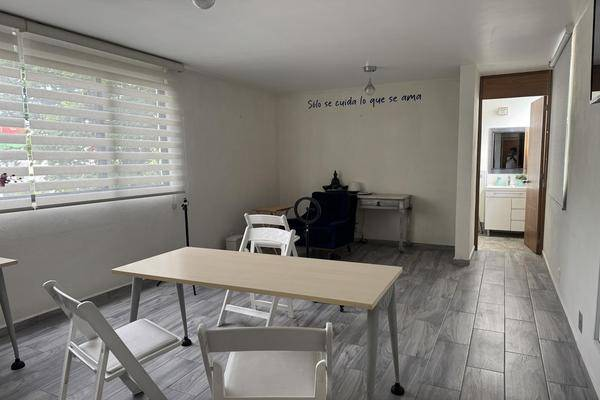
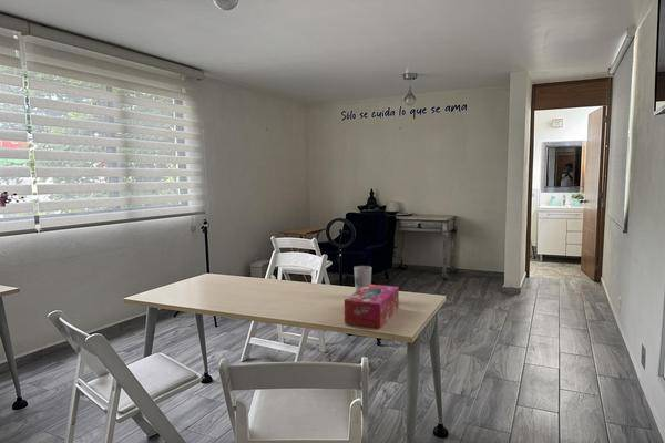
+ cup [352,265,372,292]
+ tissue box [344,284,400,330]
